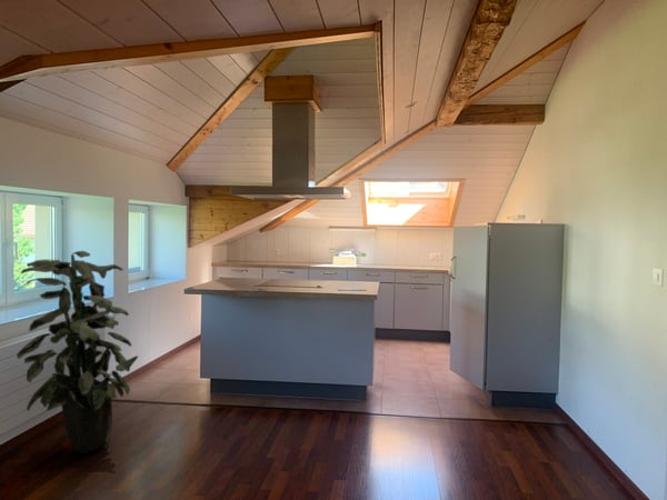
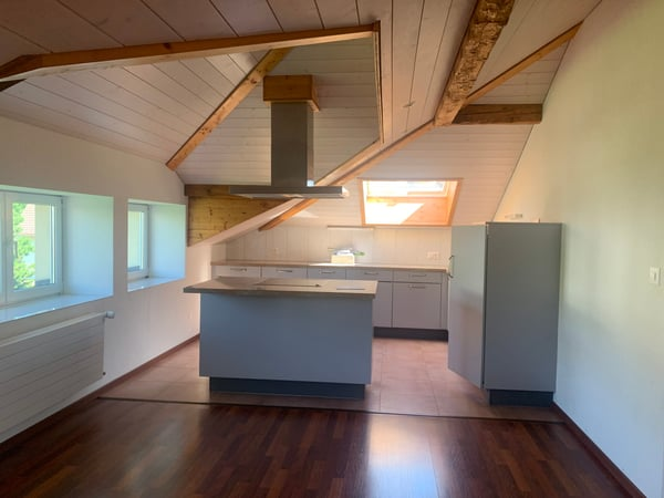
- indoor plant [16,250,139,454]
